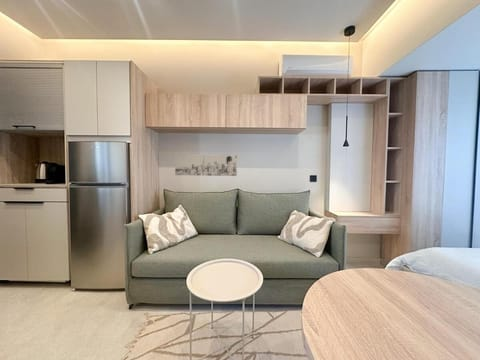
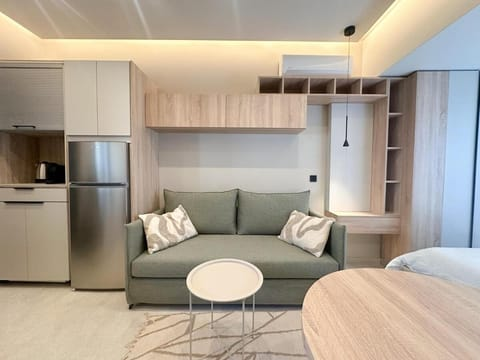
- wall art [174,154,238,177]
